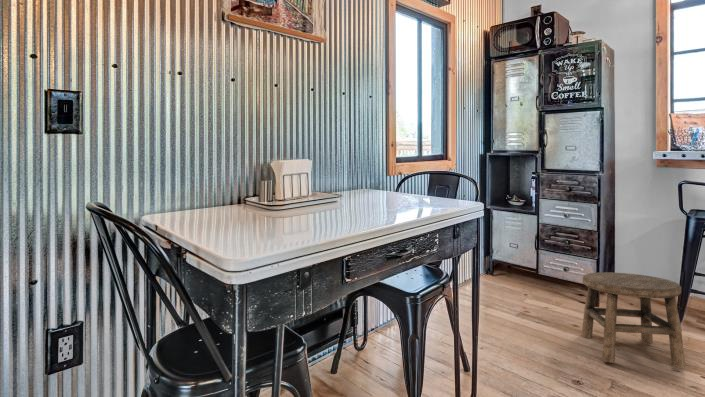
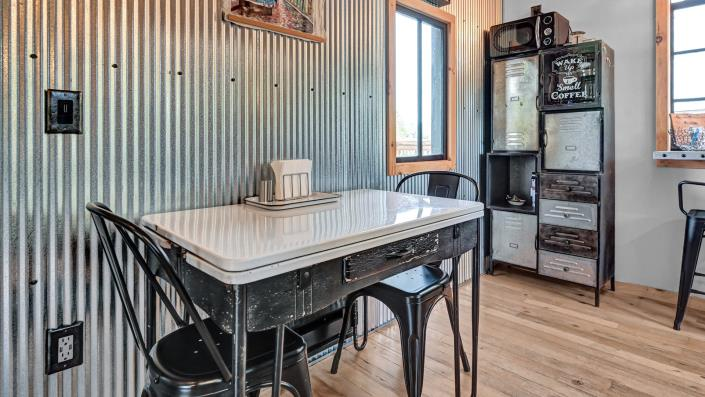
- stool [581,271,686,369]
